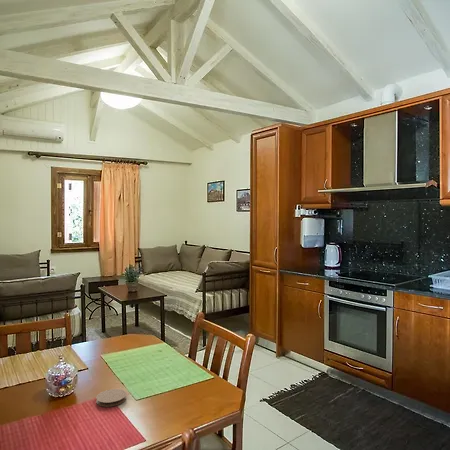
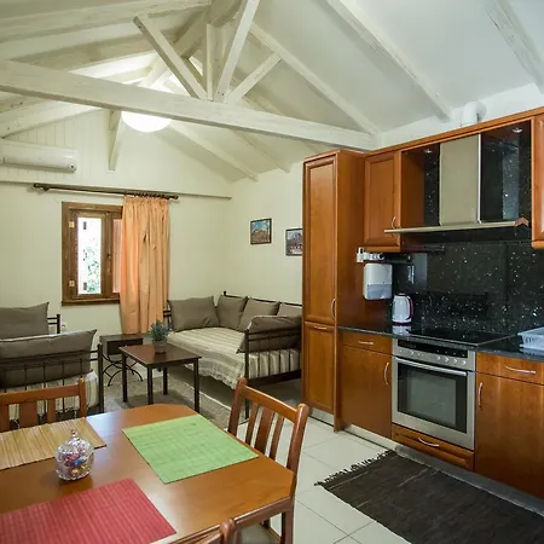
- coaster [95,388,127,408]
